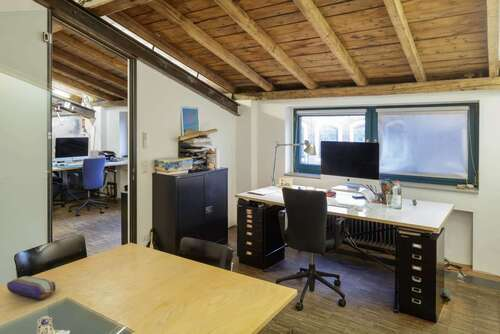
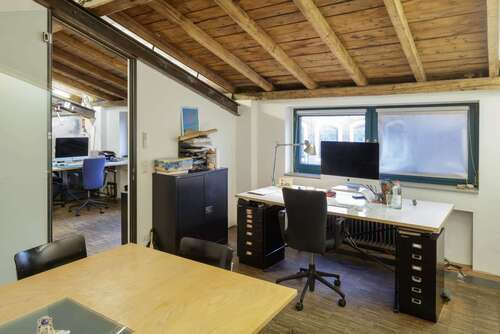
- pencil case [6,275,56,300]
